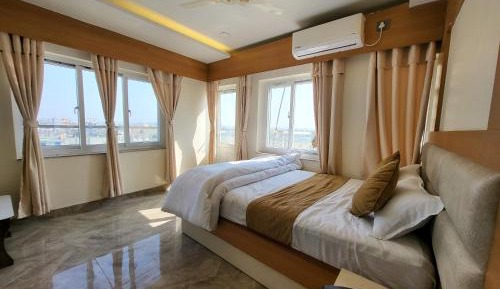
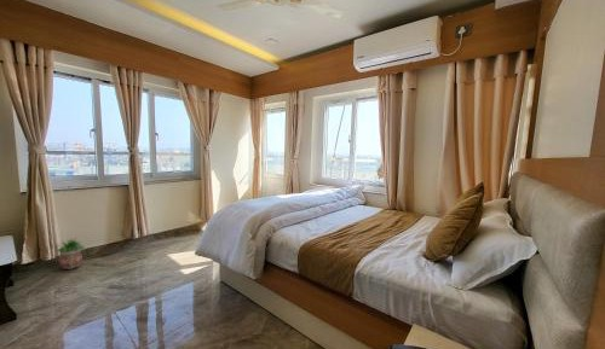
+ potted plant [54,237,87,271]
